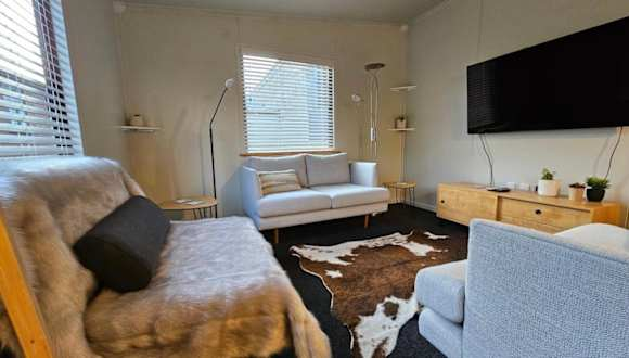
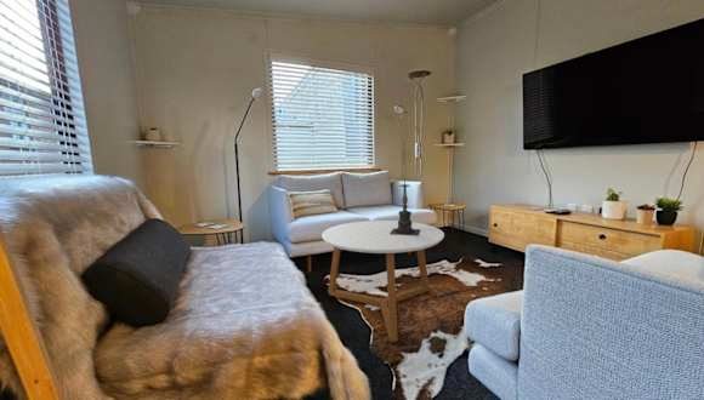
+ candle holder [390,176,420,235]
+ coffee table [320,219,445,343]
